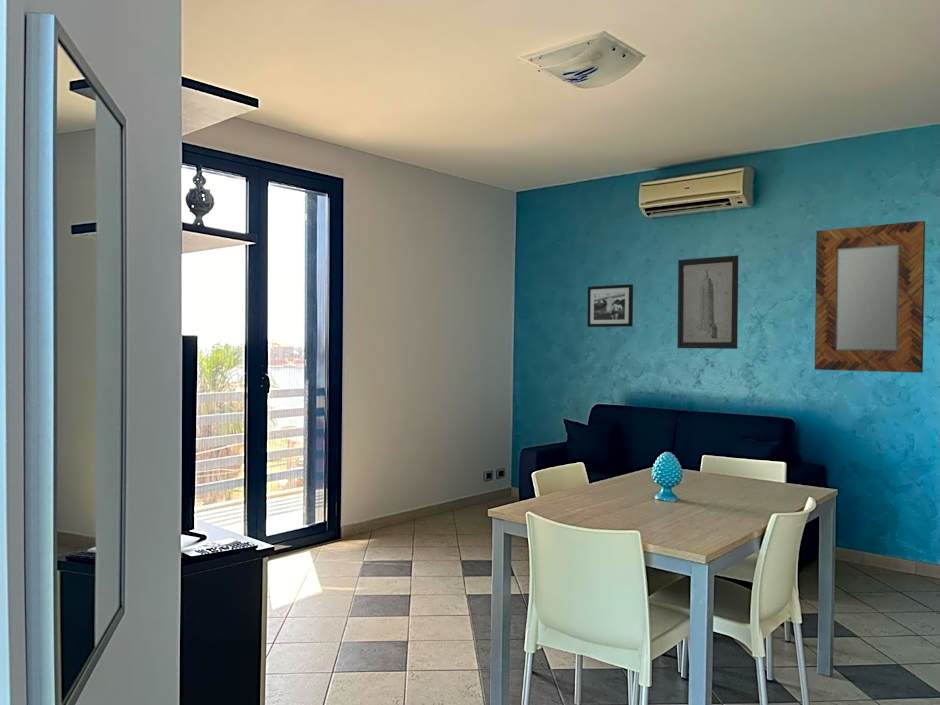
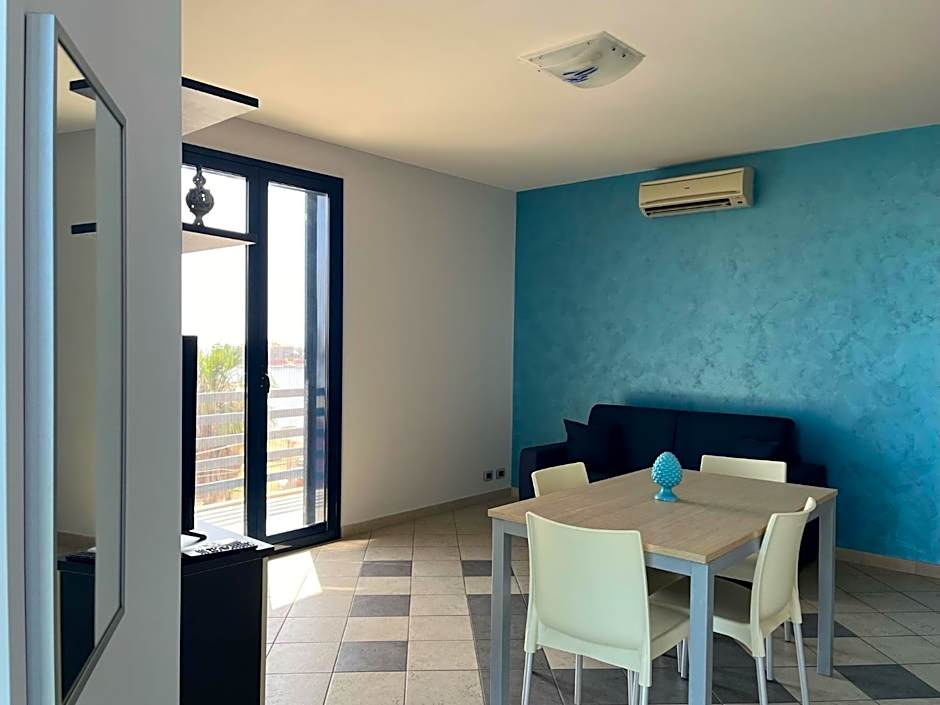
- wall art [676,254,739,350]
- home mirror [814,220,926,374]
- picture frame [586,283,634,328]
